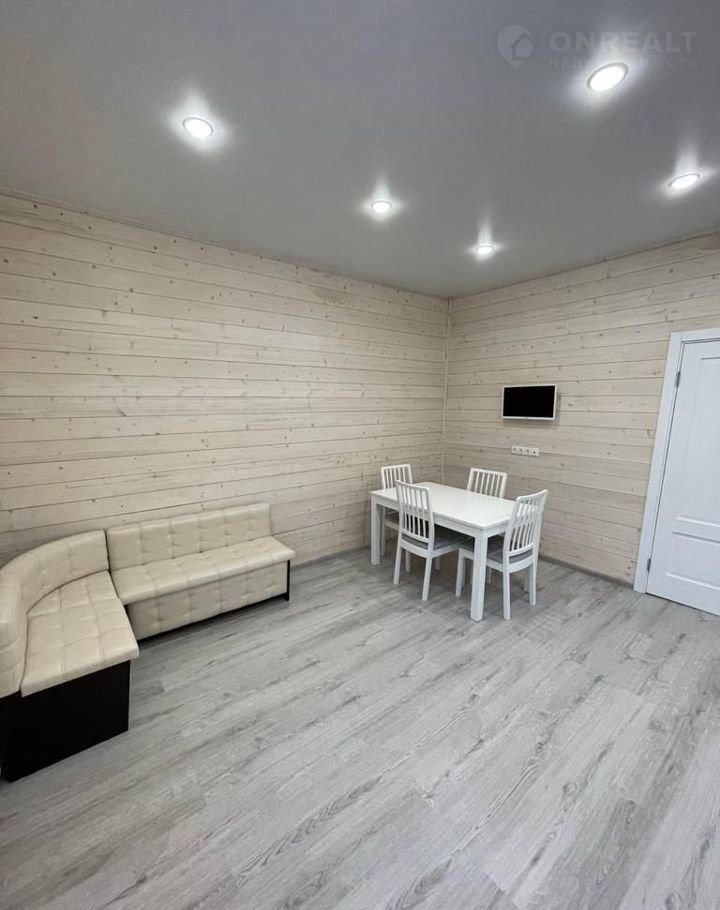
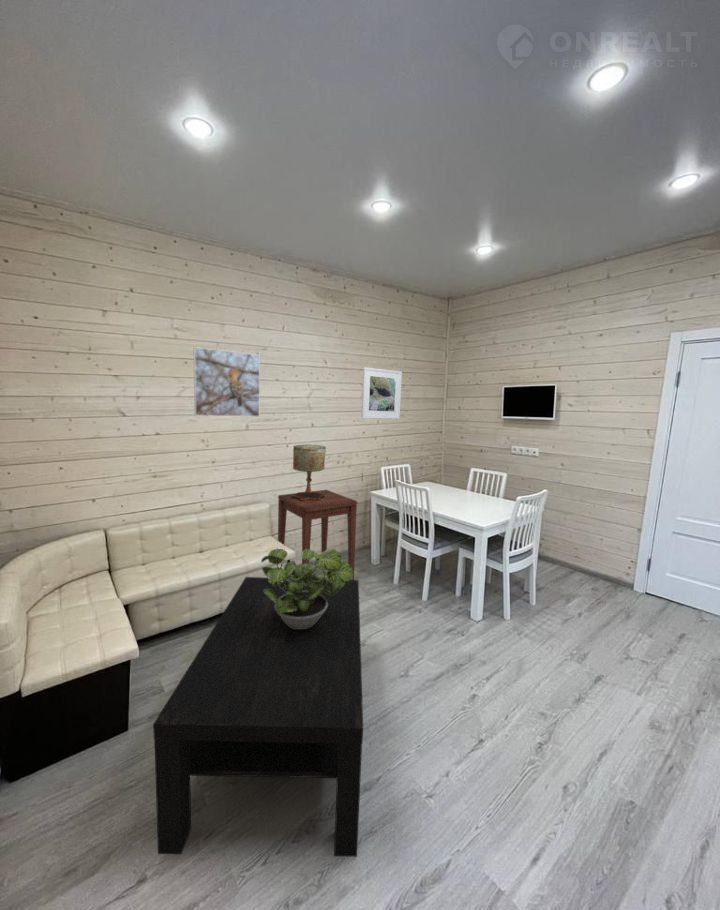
+ potted plant [260,548,353,629]
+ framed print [193,346,261,418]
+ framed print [360,366,403,420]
+ table lamp [291,443,327,501]
+ side table [277,489,358,580]
+ coffee table [152,576,364,857]
